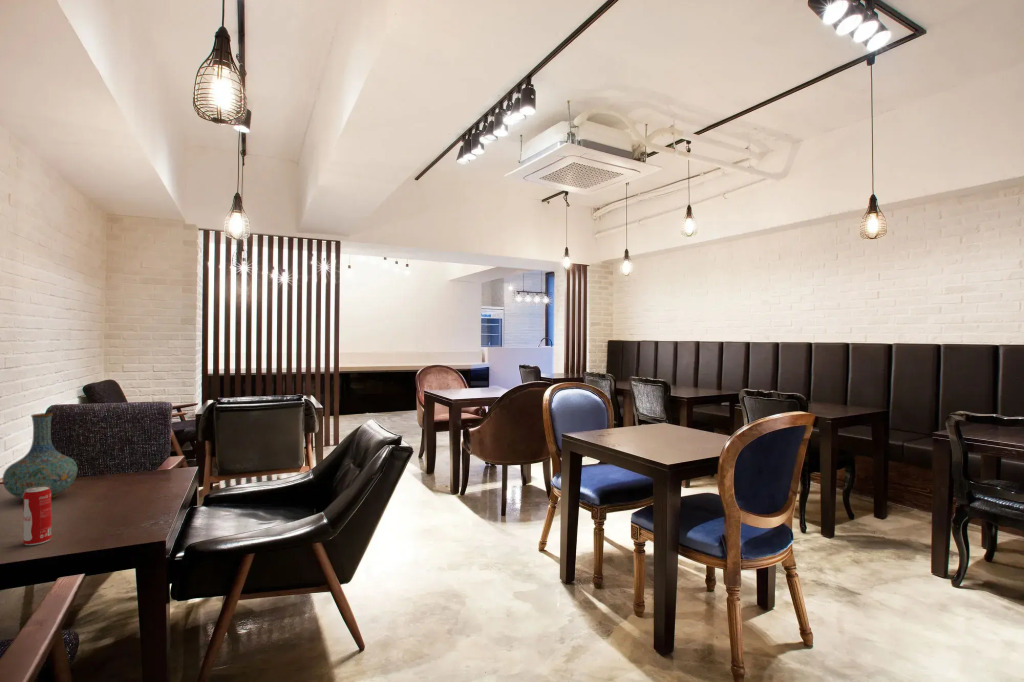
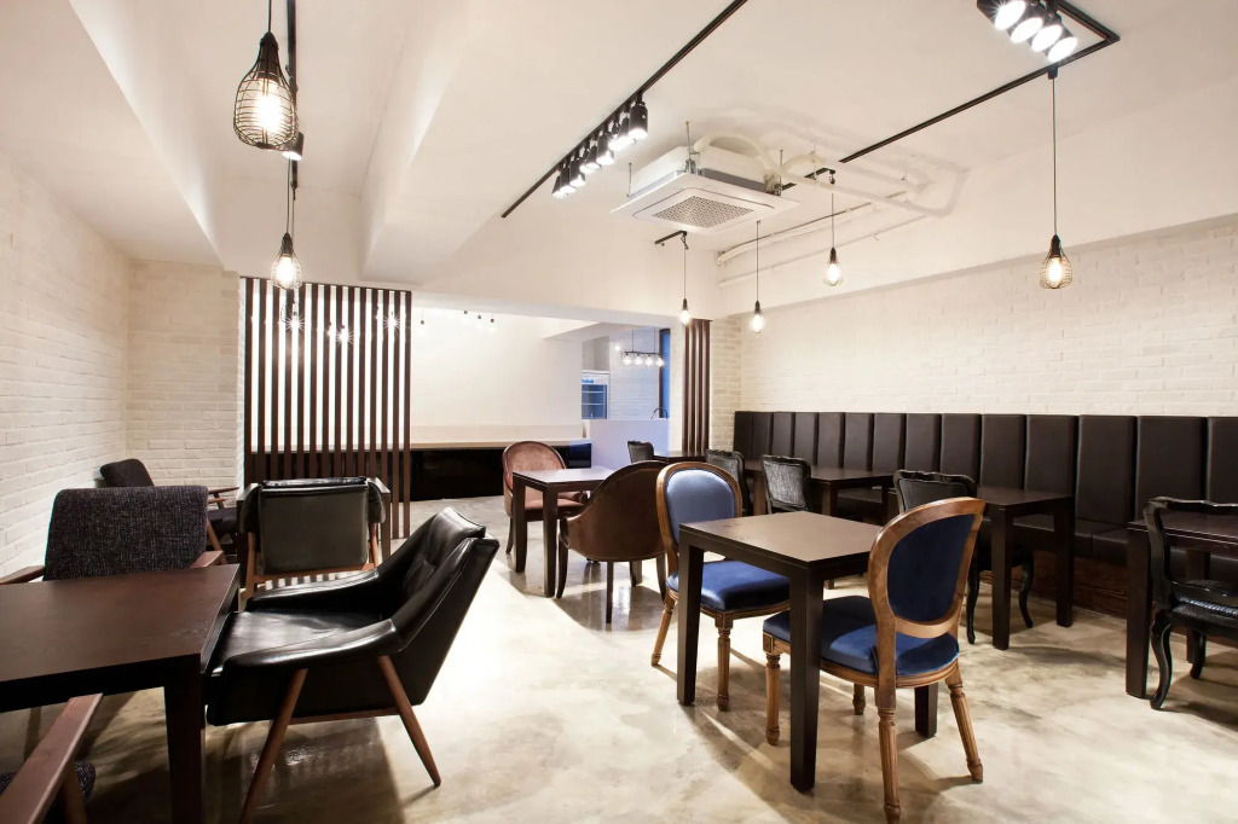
- vase [2,412,78,500]
- beverage can [22,486,52,546]
